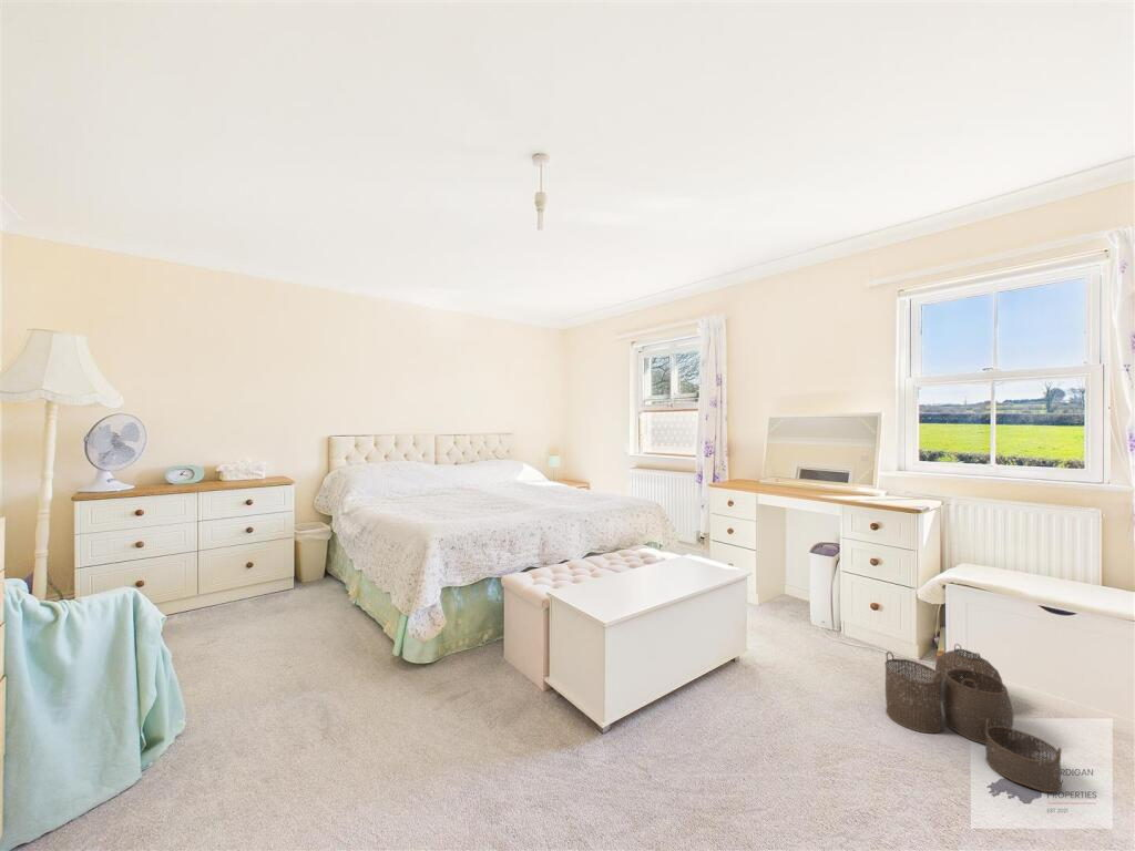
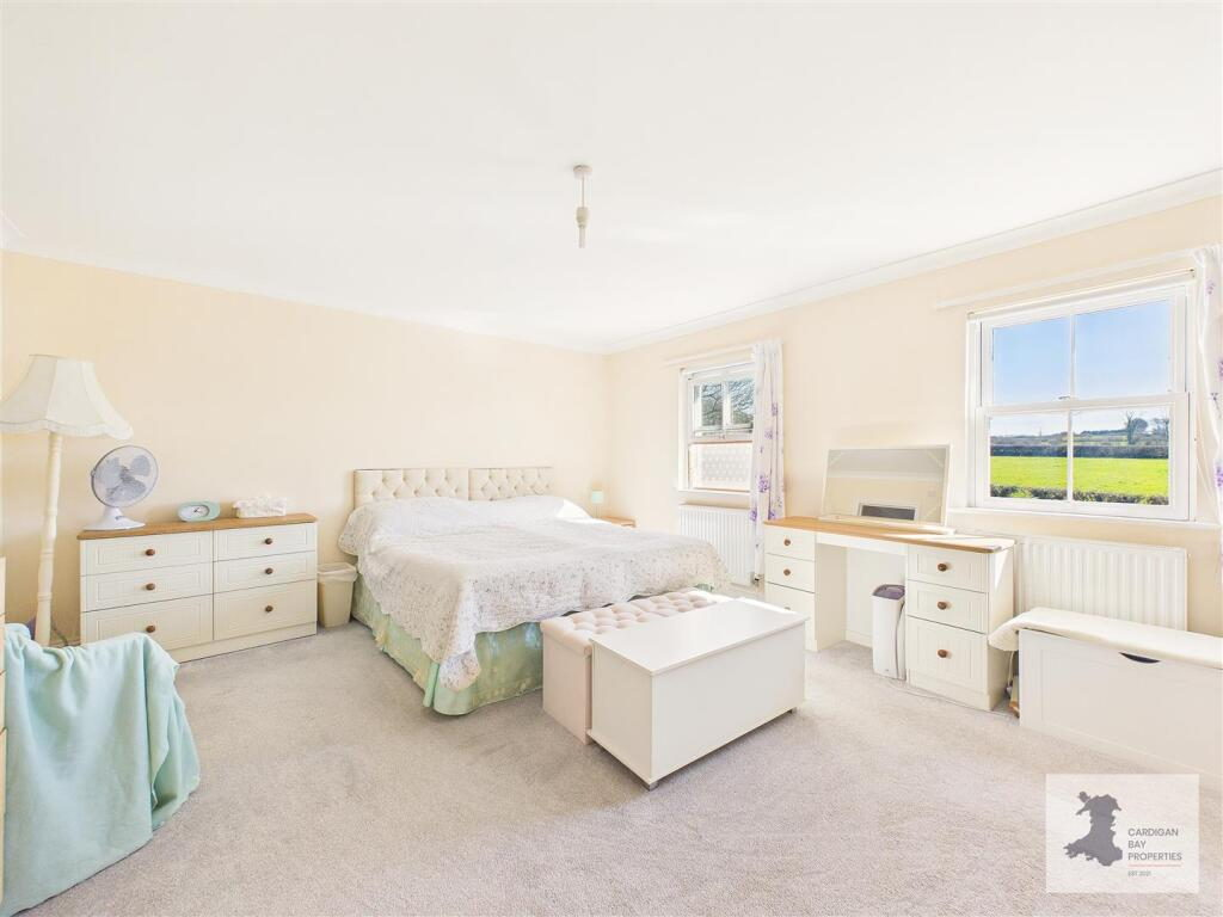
- woven basket [883,643,1063,793]
